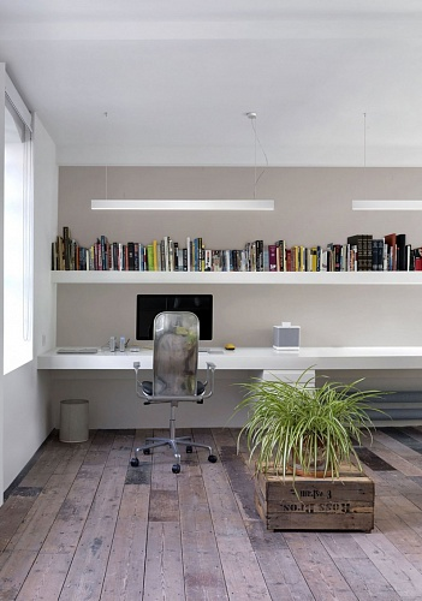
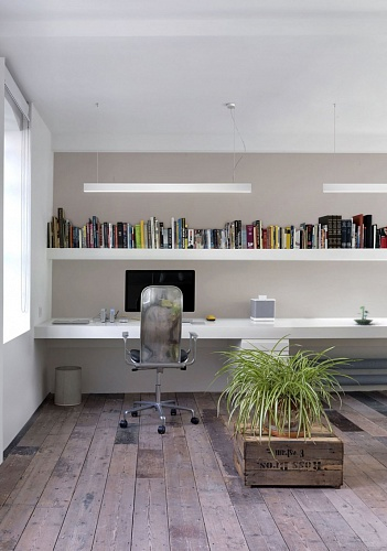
+ terrarium [353,305,374,326]
